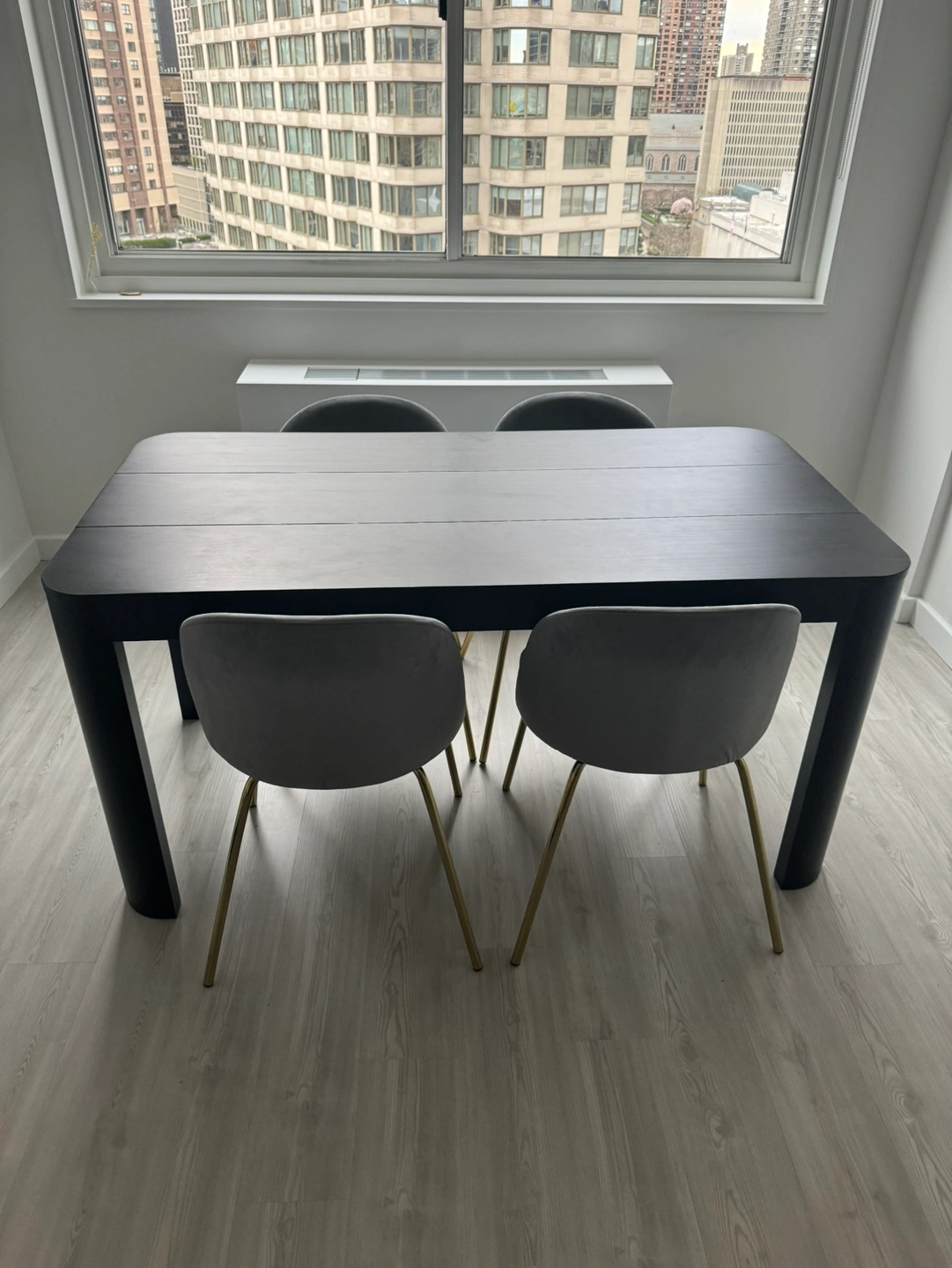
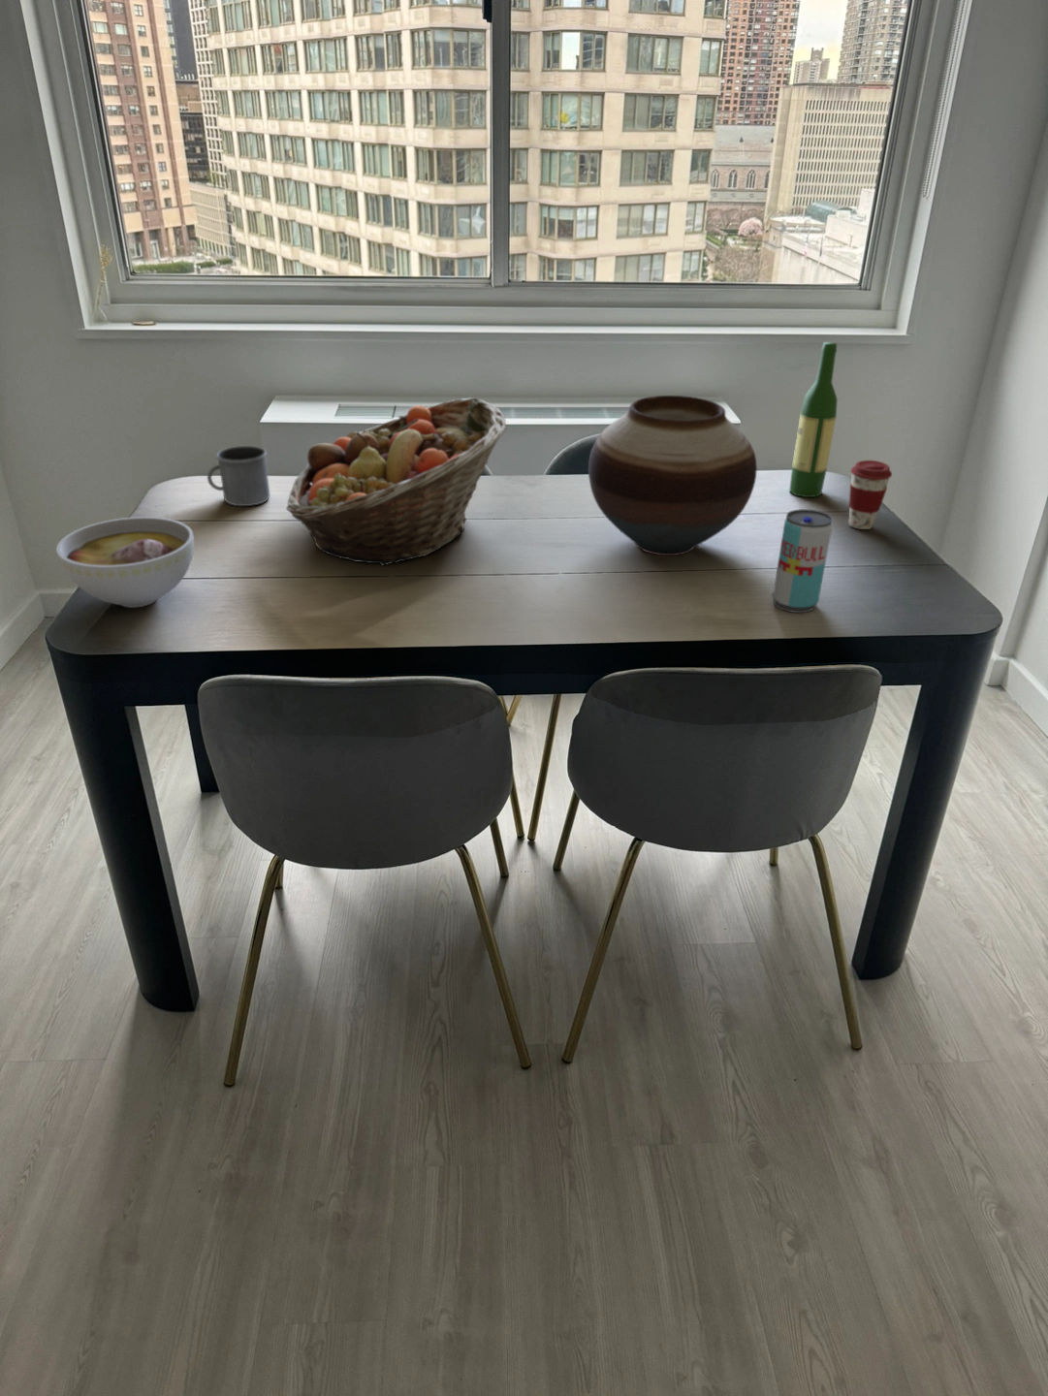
+ fruit basket [285,396,507,567]
+ mug [207,445,272,508]
+ beverage can [772,508,833,613]
+ coffee cup [848,459,893,531]
+ wine bottle [788,341,839,499]
+ vase [588,394,758,556]
+ bowl [55,515,195,609]
